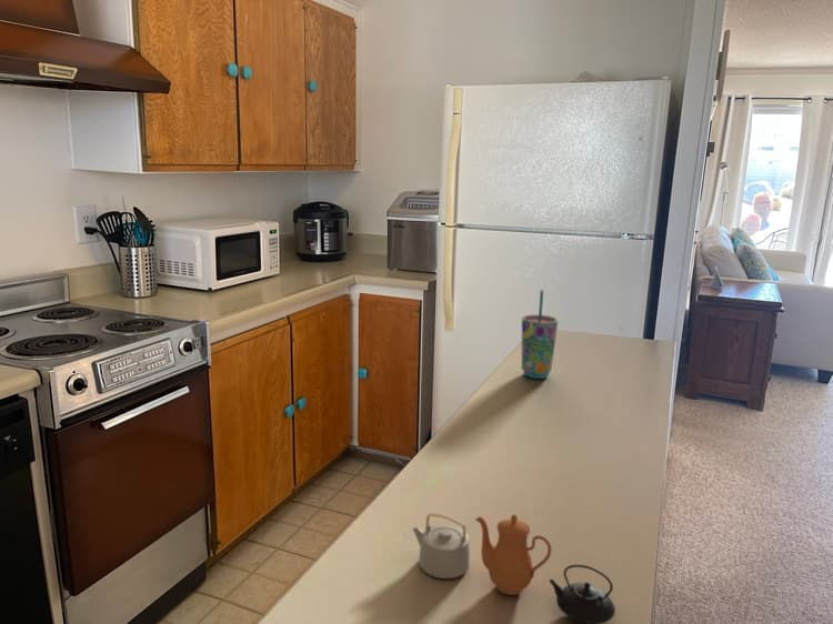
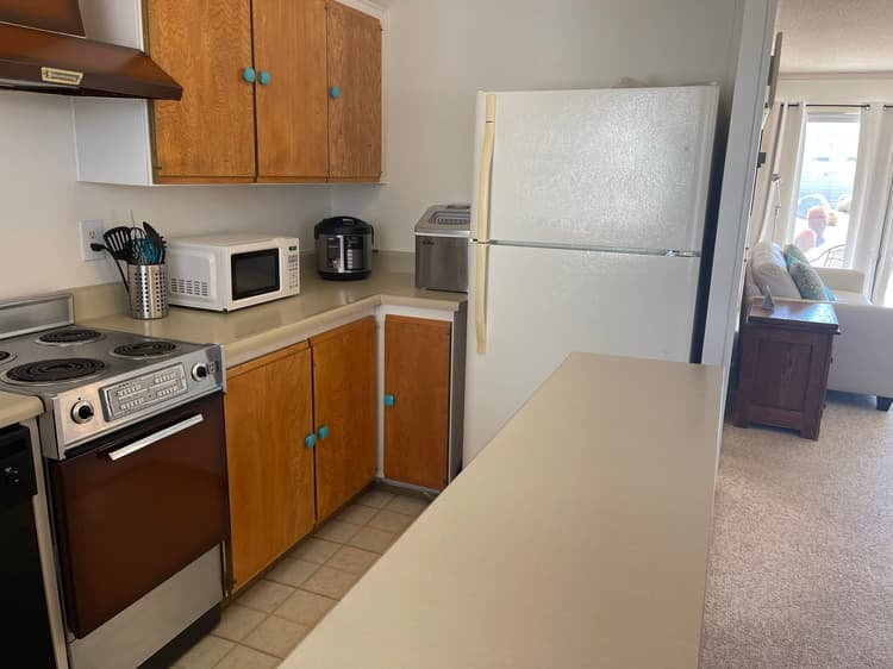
- cup [521,289,560,380]
- teapot [411,512,616,624]
